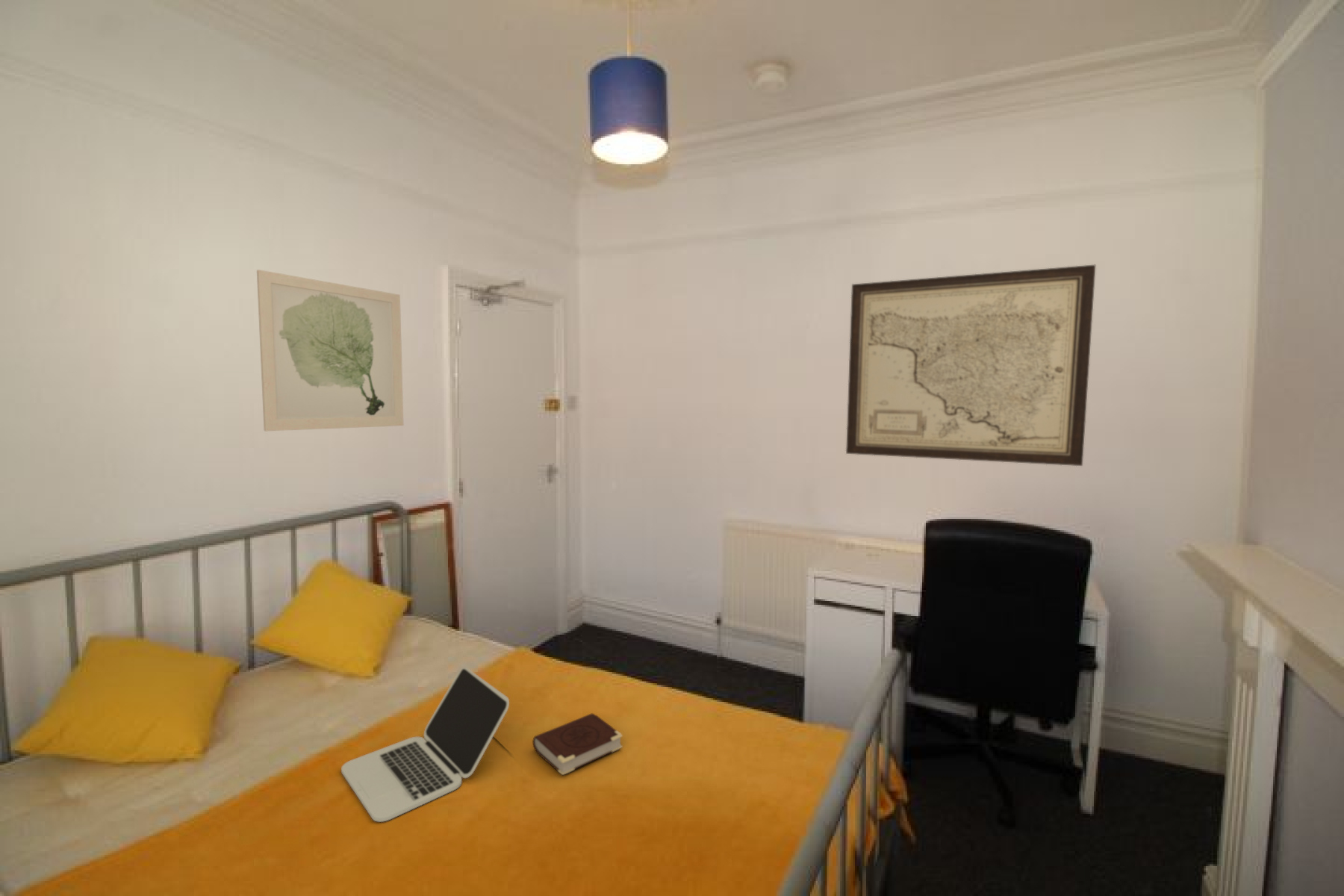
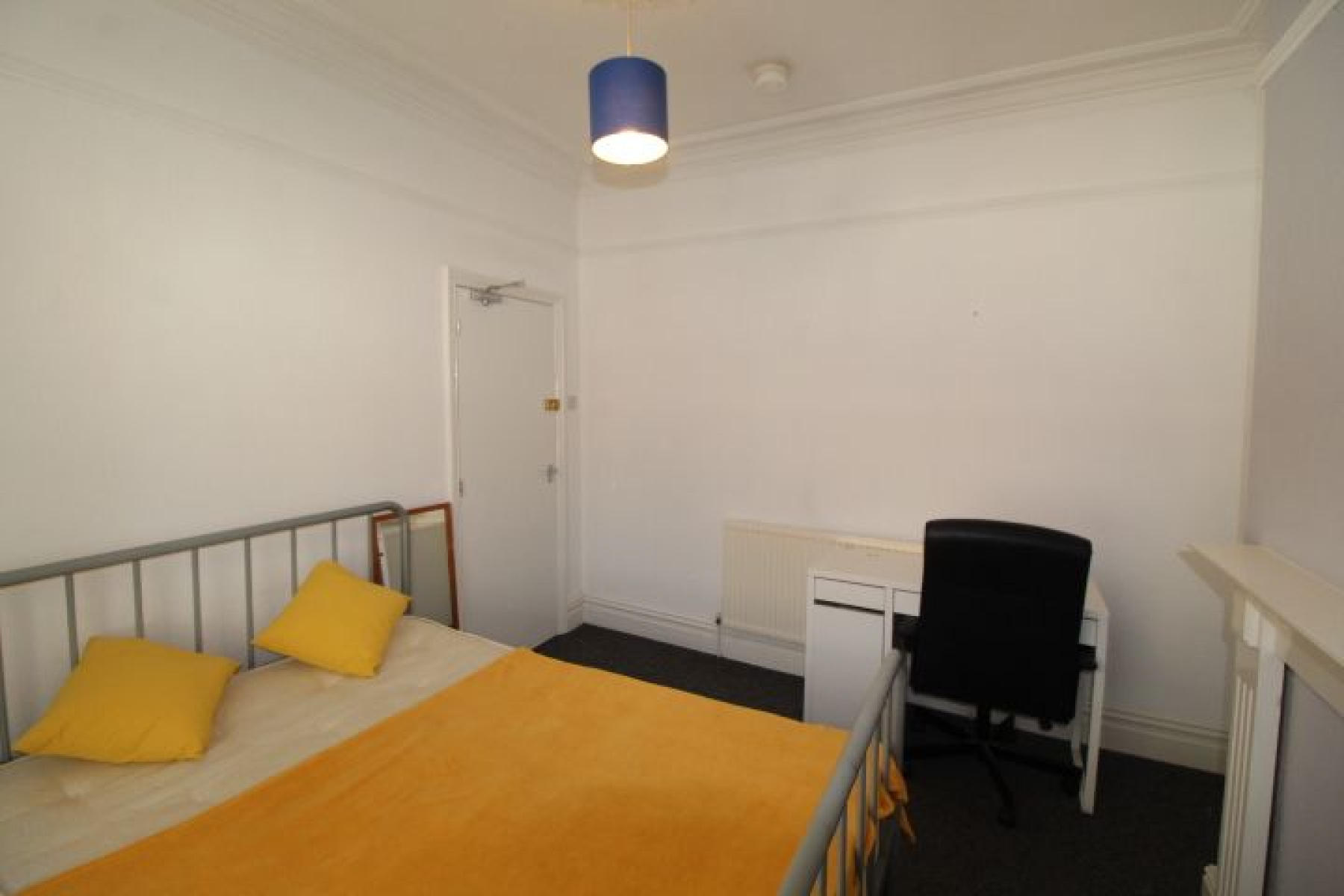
- laptop [340,667,510,823]
- wall art [845,264,1096,467]
- wall art [256,269,404,432]
- book [532,713,623,776]
